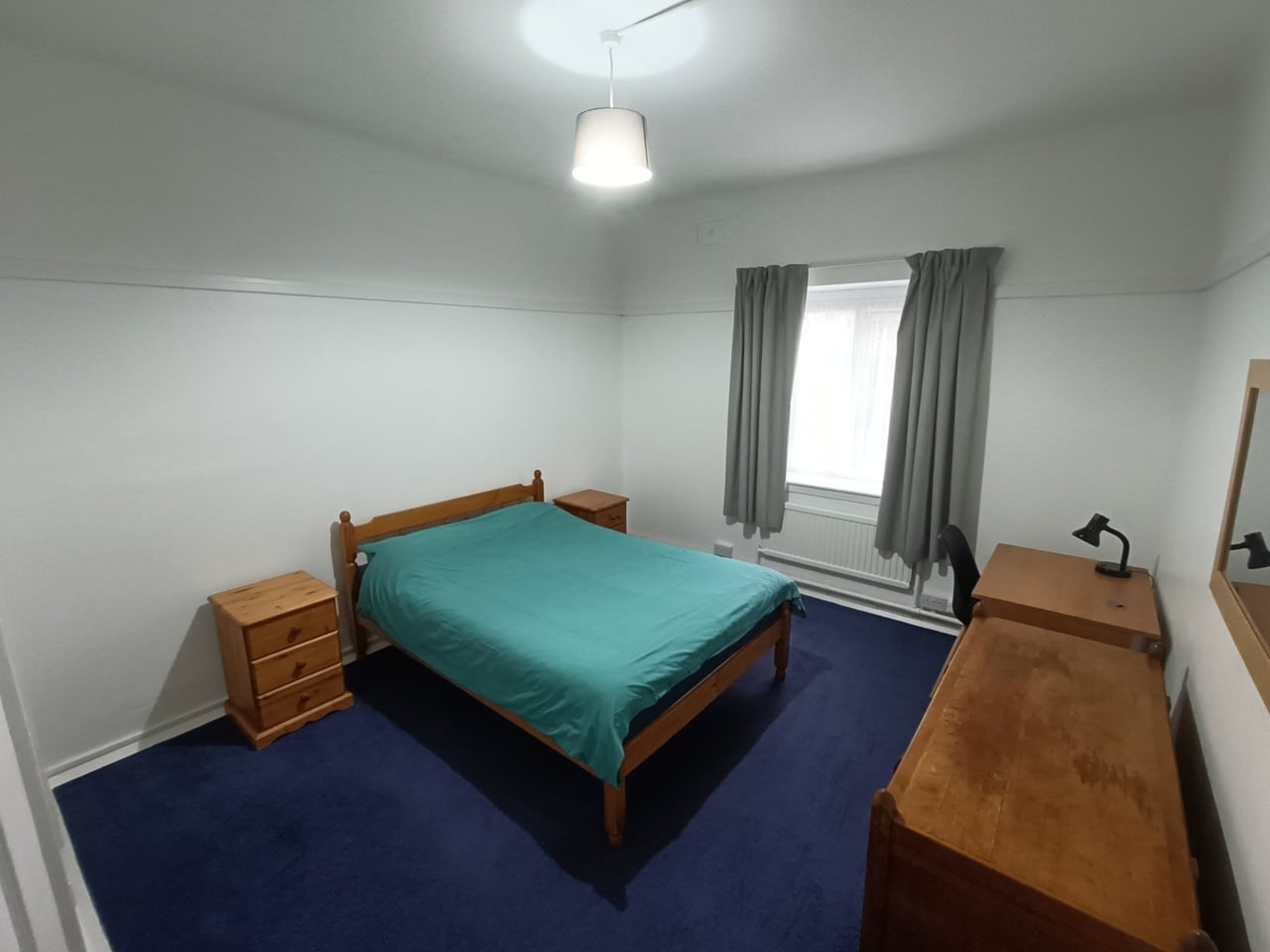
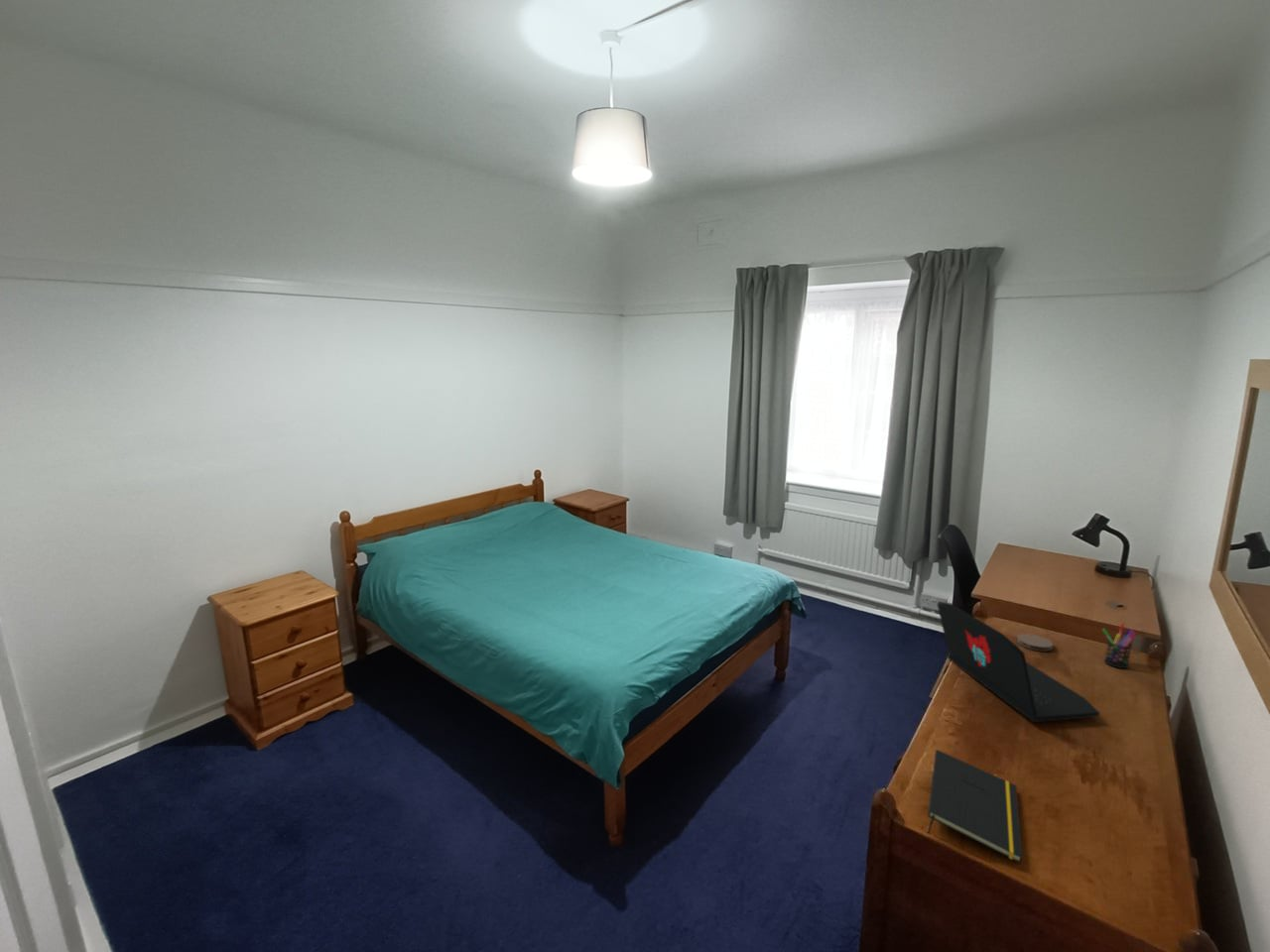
+ coaster [1016,633,1054,653]
+ notepad [927,749,1023,864]
+ laptop [937,600,1100,723]
+ pen holder [1101,623,1137,669]
